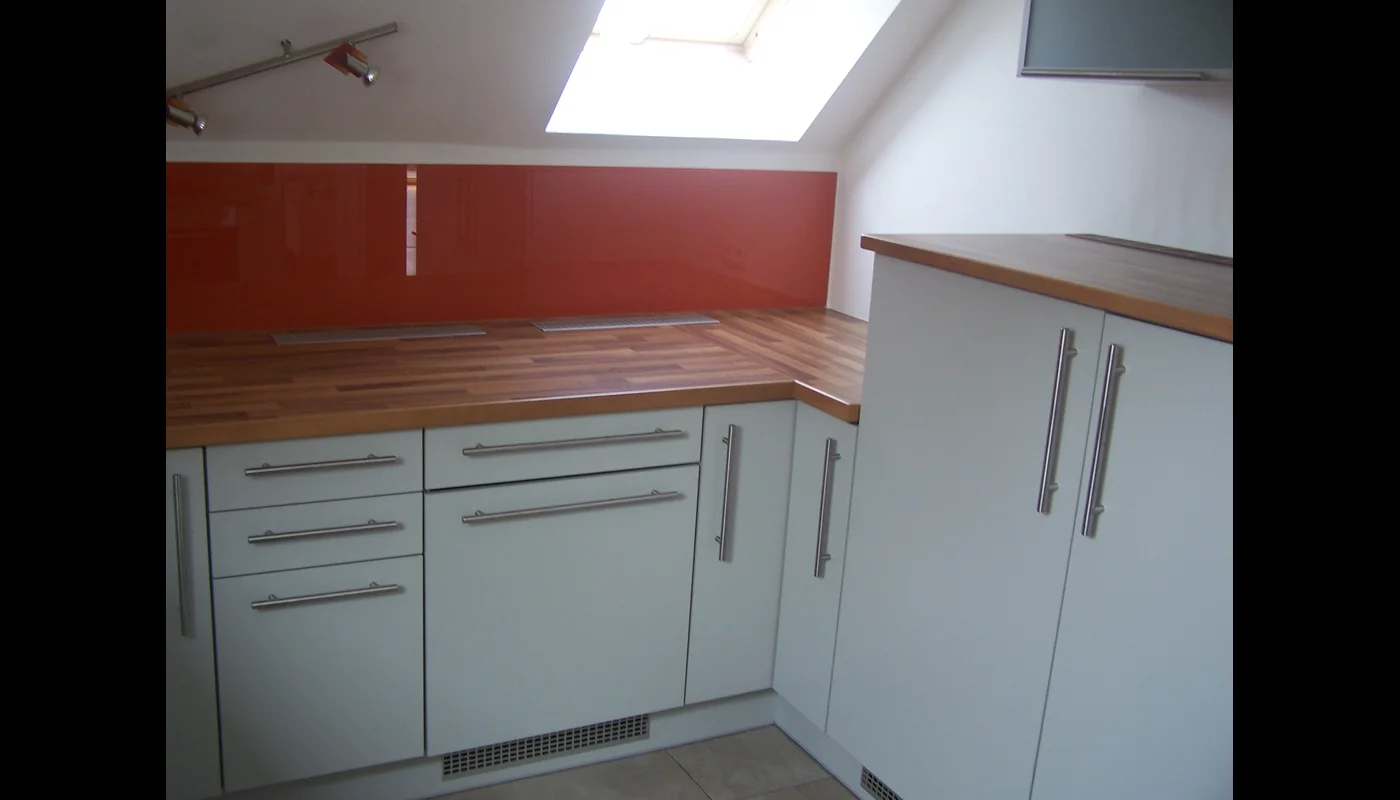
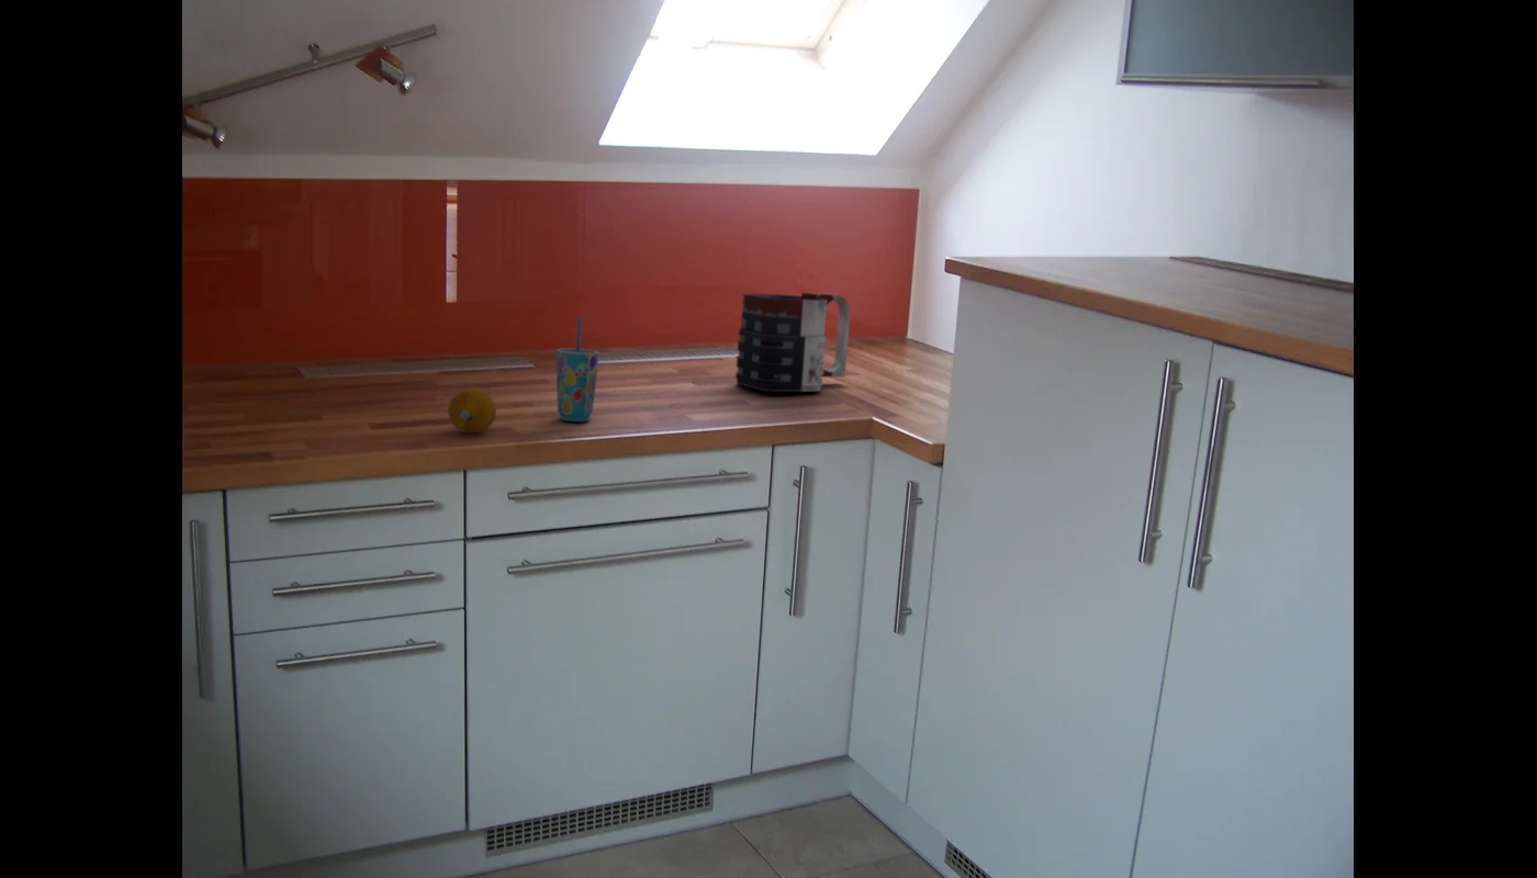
+ fruit [447,387,497,434]
+ mug [734,292,851,393]
+ cup [556,316,601,423]
